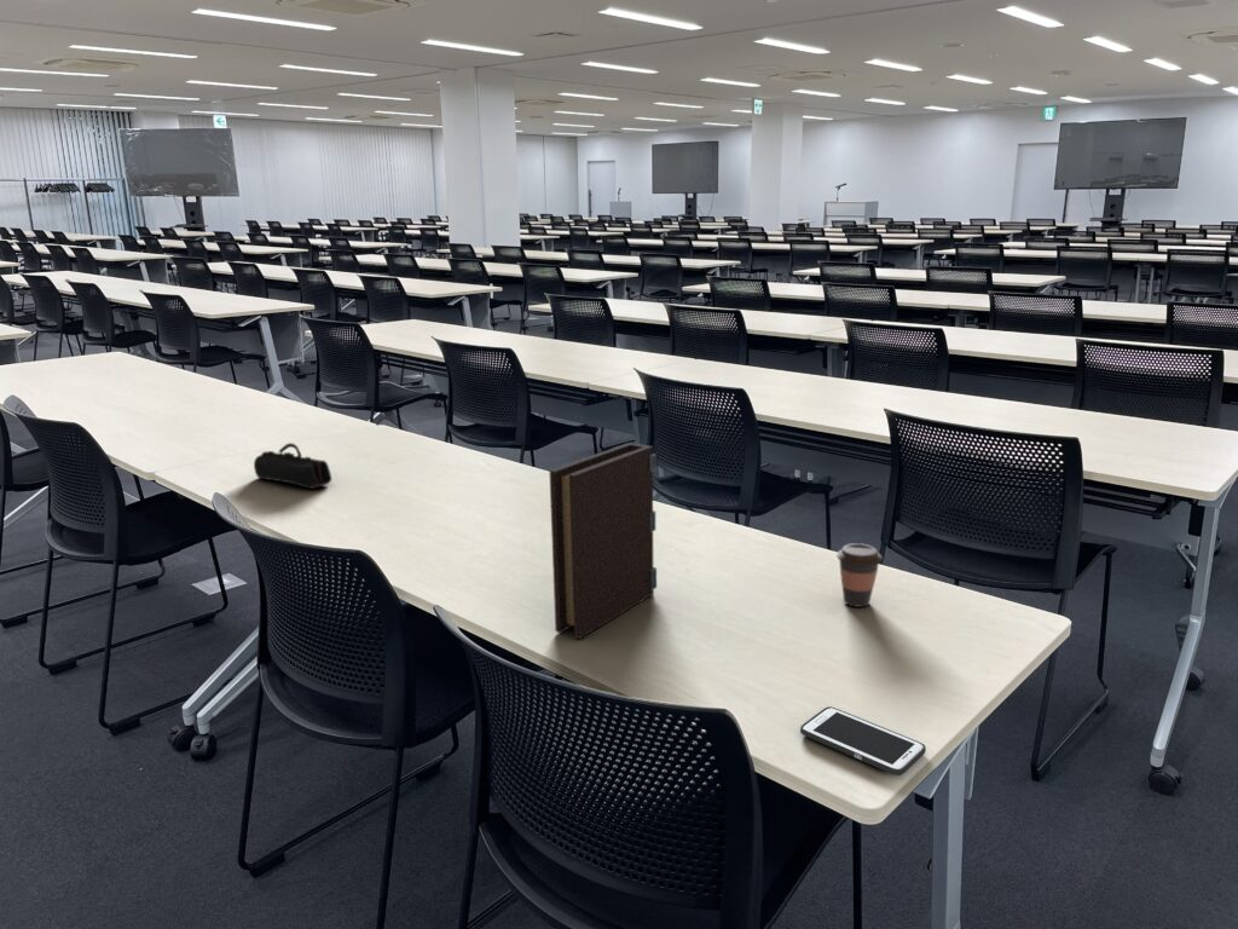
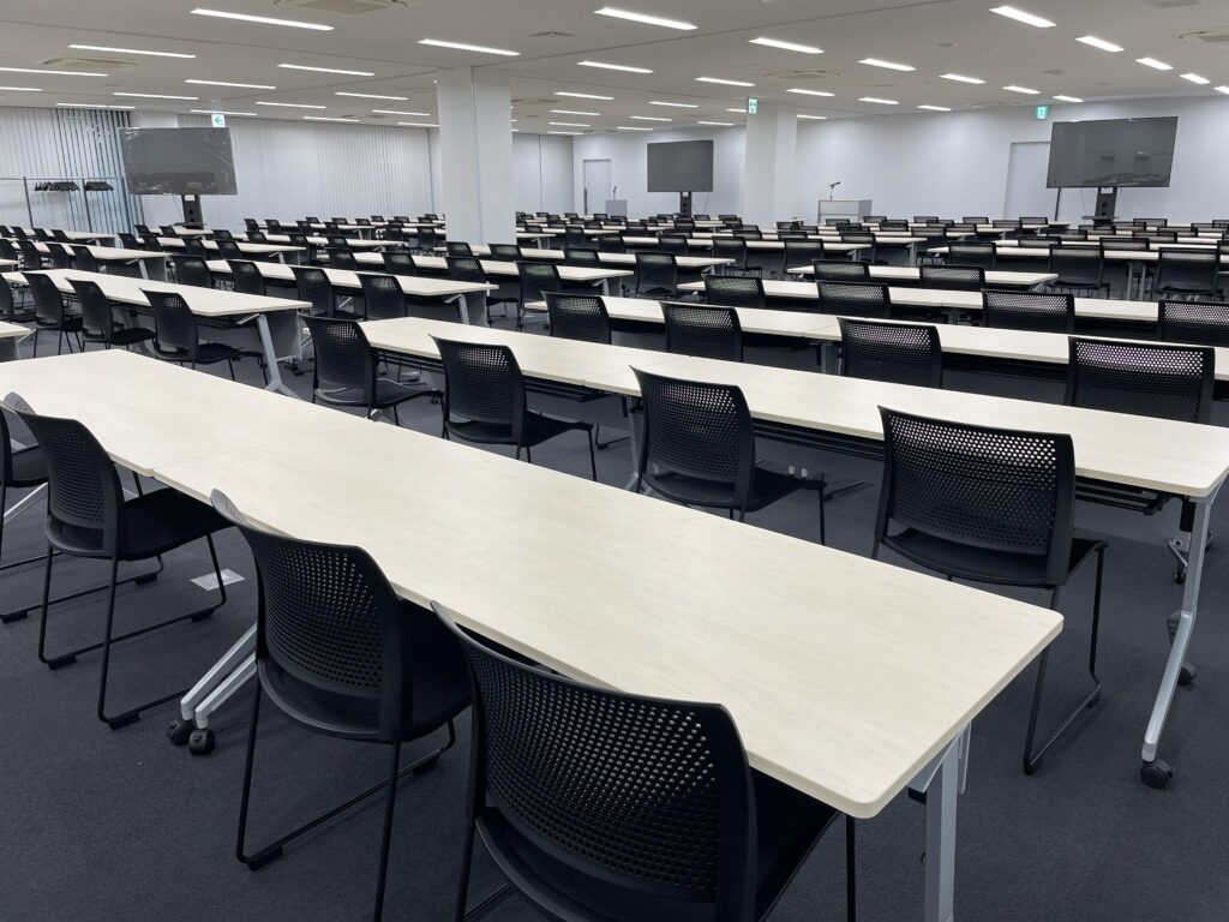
- pencil case [253,442,332,490]
- coffee cup [835,542,884,608]
- cell phone [799,705,927,777]
- book [548,442,658,640]
